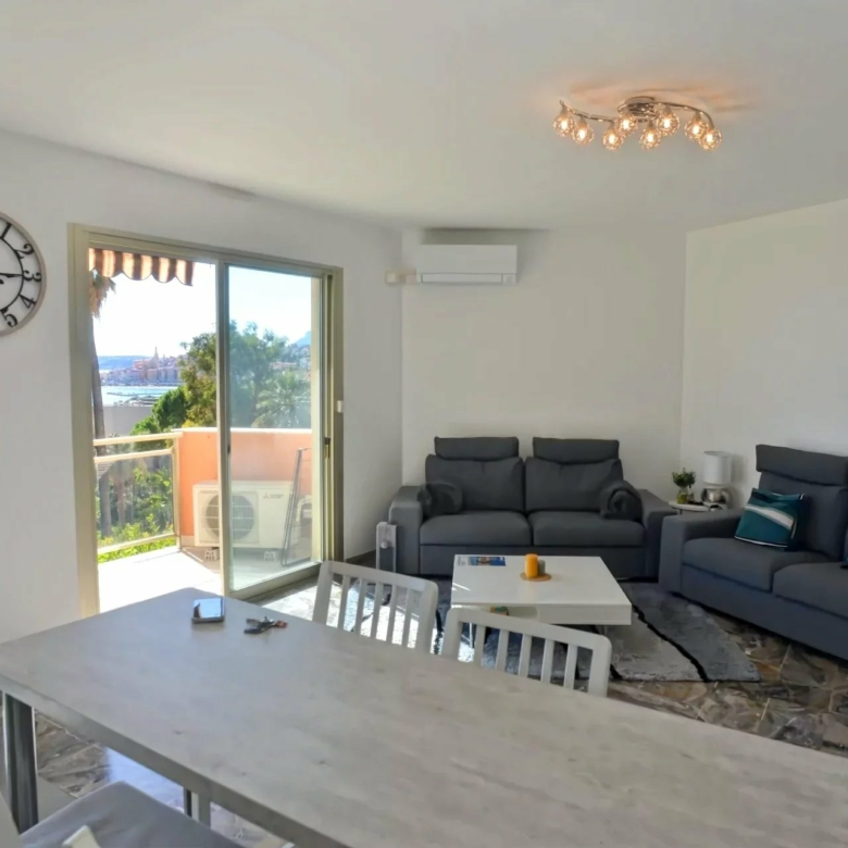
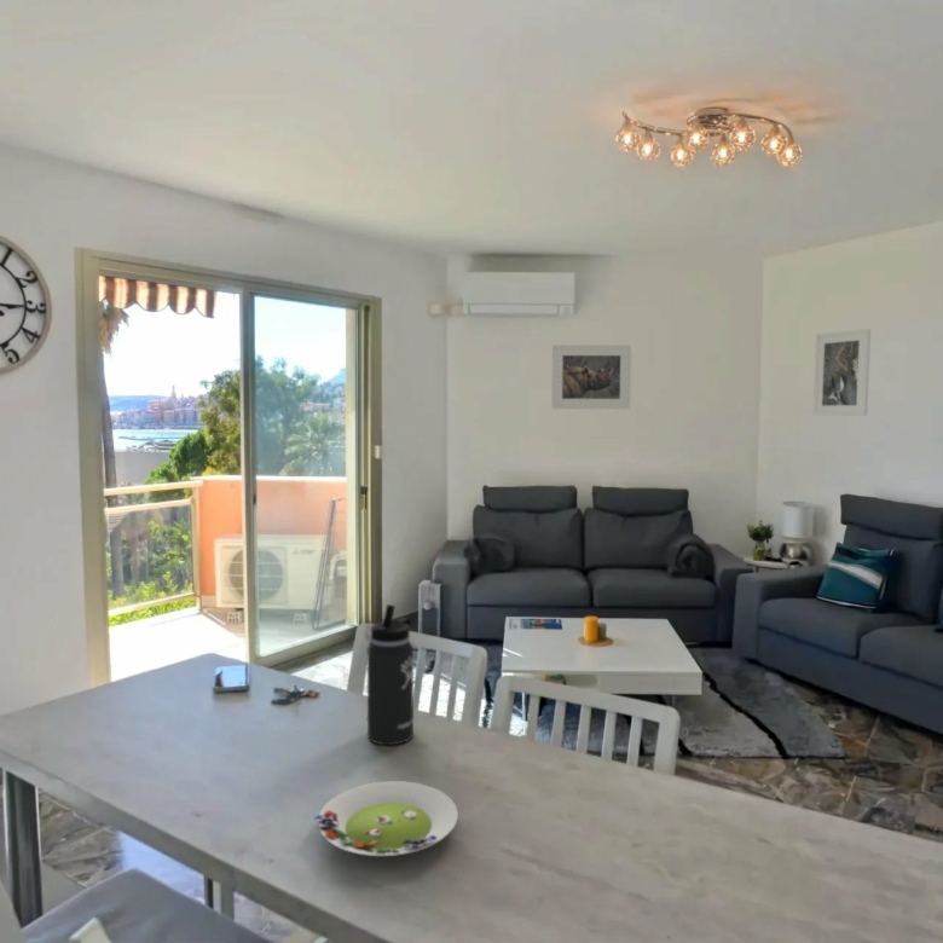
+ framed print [550,345,632,410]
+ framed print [812,328,872,417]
+ thermos bottle [365,603,415,746]
+ salad plate [313,780,459,857]
